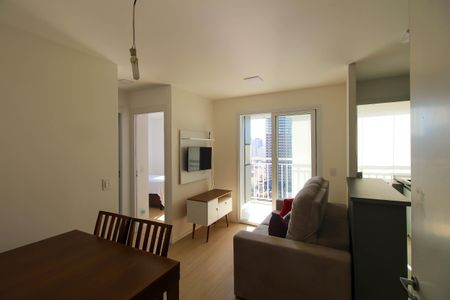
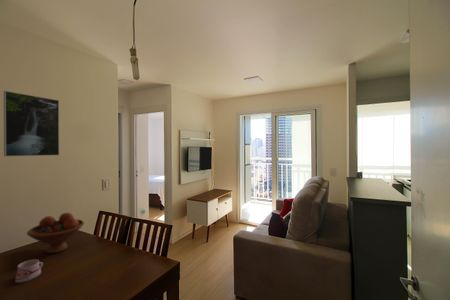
+ fruit bowl [26,212,85,254]
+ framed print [3,90,60,157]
+ mug [14,259,44,284]
